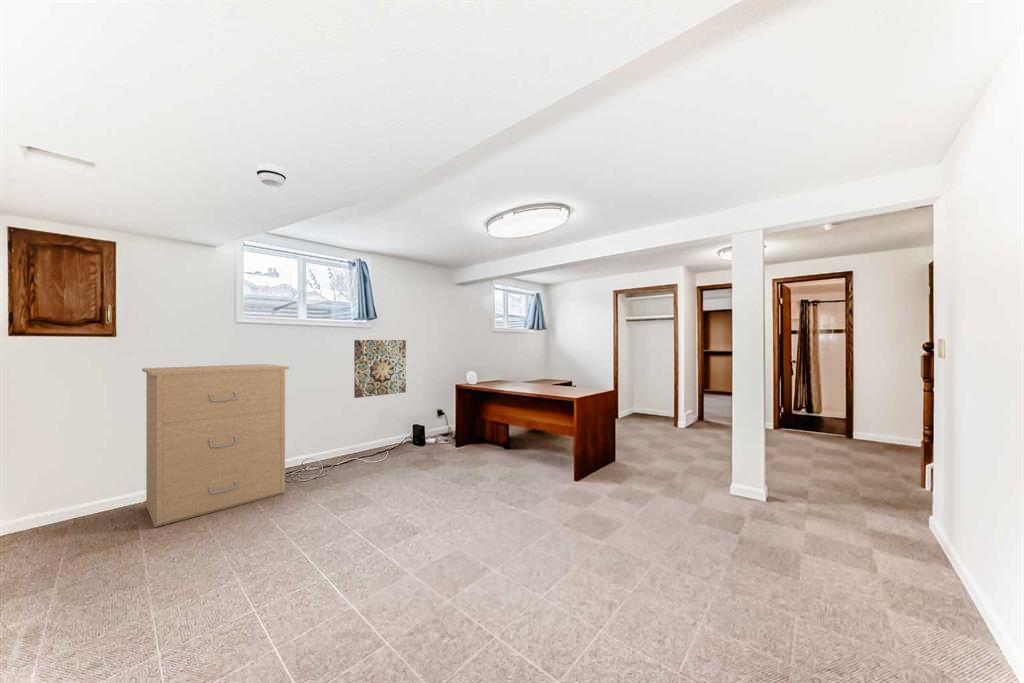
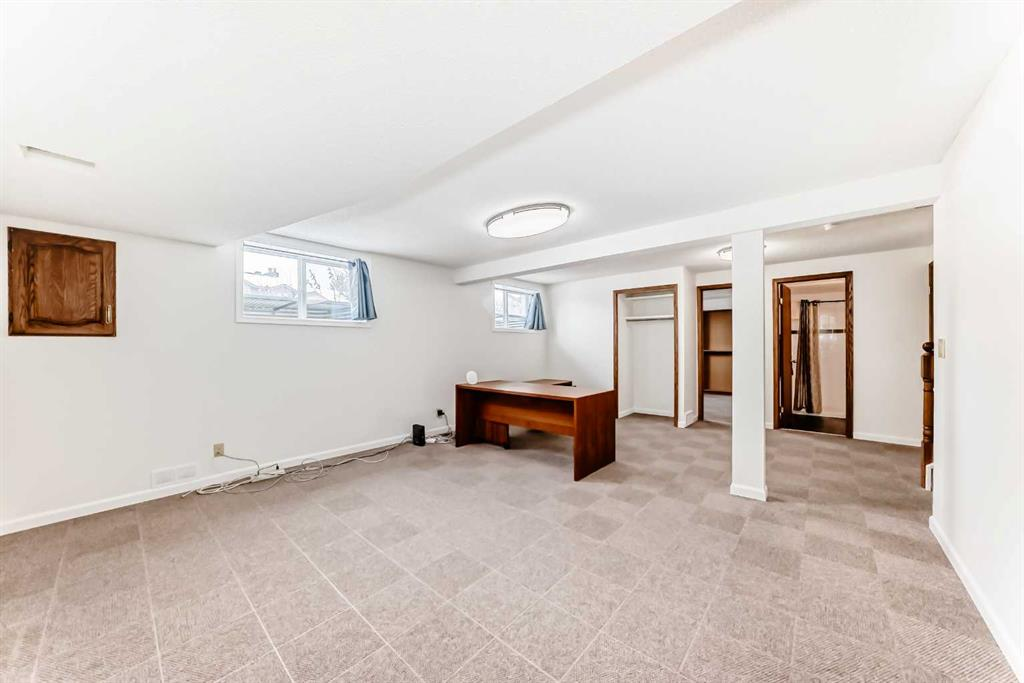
- filing cabinet [141,363,290,528]
- smoke detector [255,162,287,188]
- wall art [353,339,407,399]
